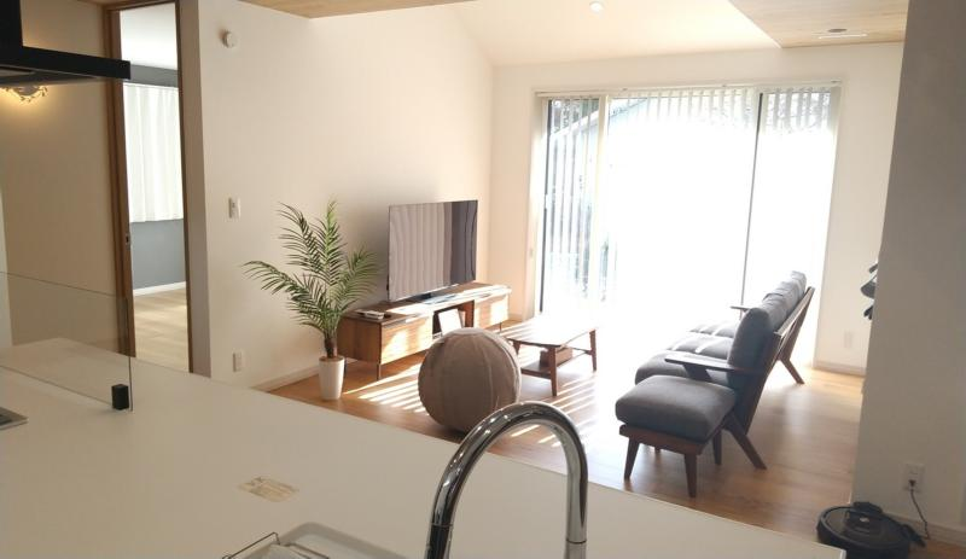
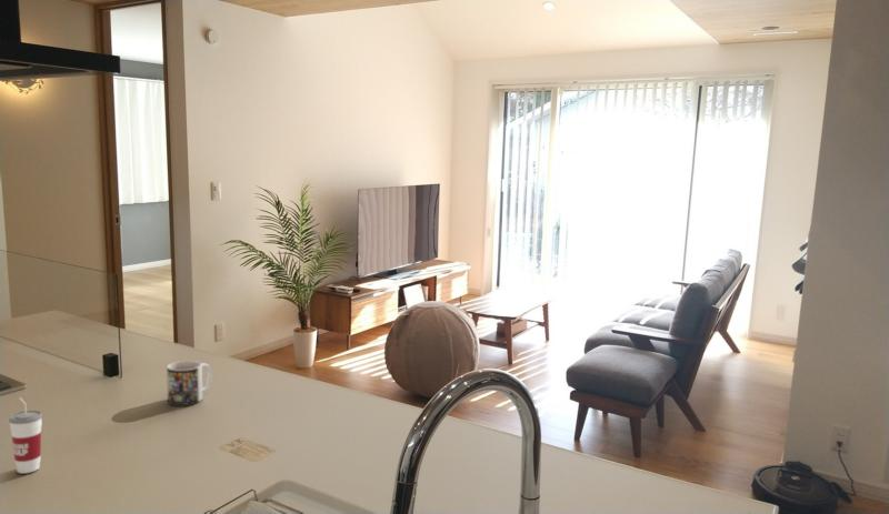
+ mug [166,360,213,406]
+ cup [8,396,43,474]
